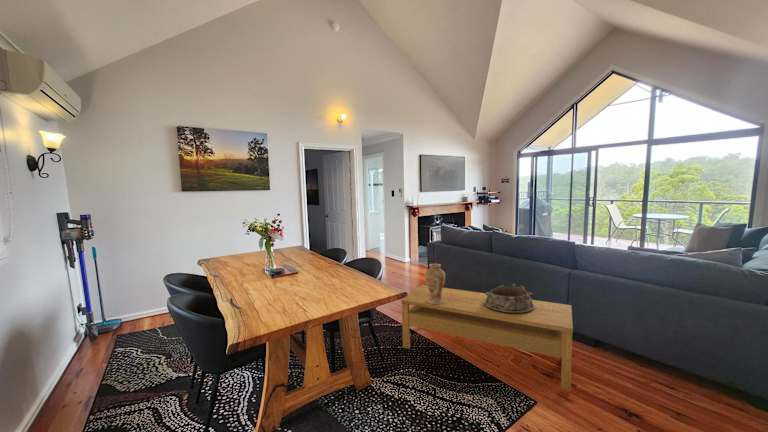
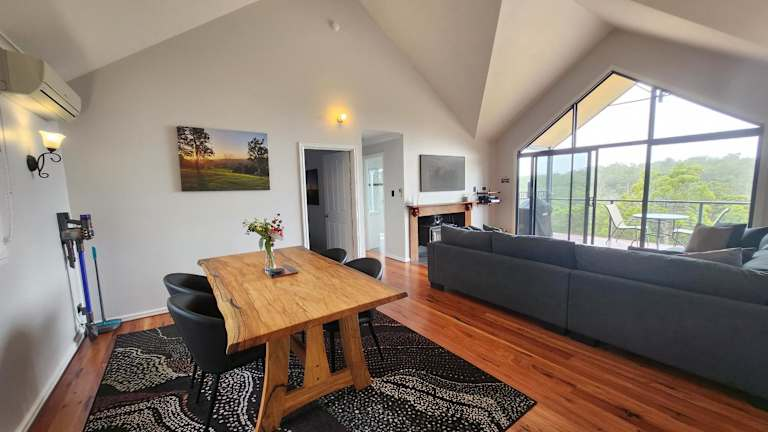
- vase [424,263,446,304]
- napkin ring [484,283,535,314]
- coffee table [400,284,574,392]
